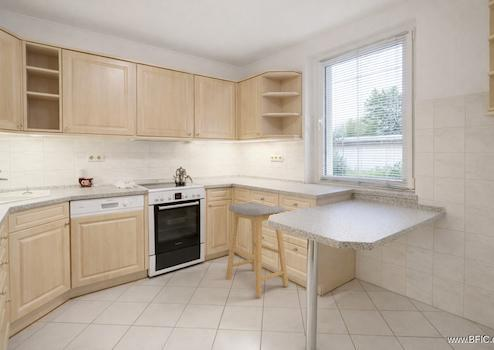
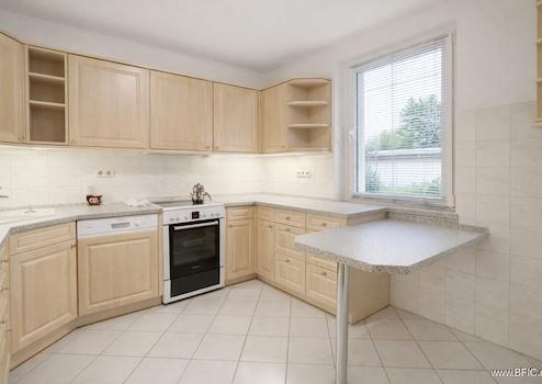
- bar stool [225,201,290,298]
